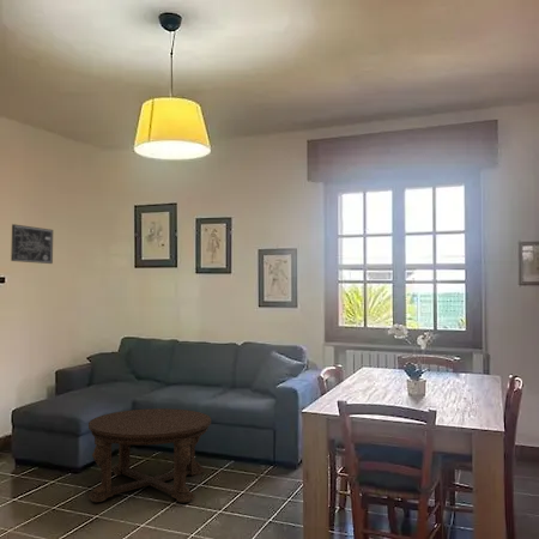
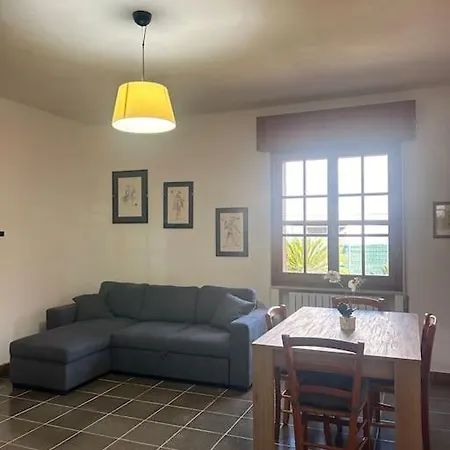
- wall art [10,223,54,265]
- coffee table [87,407,212,503]
